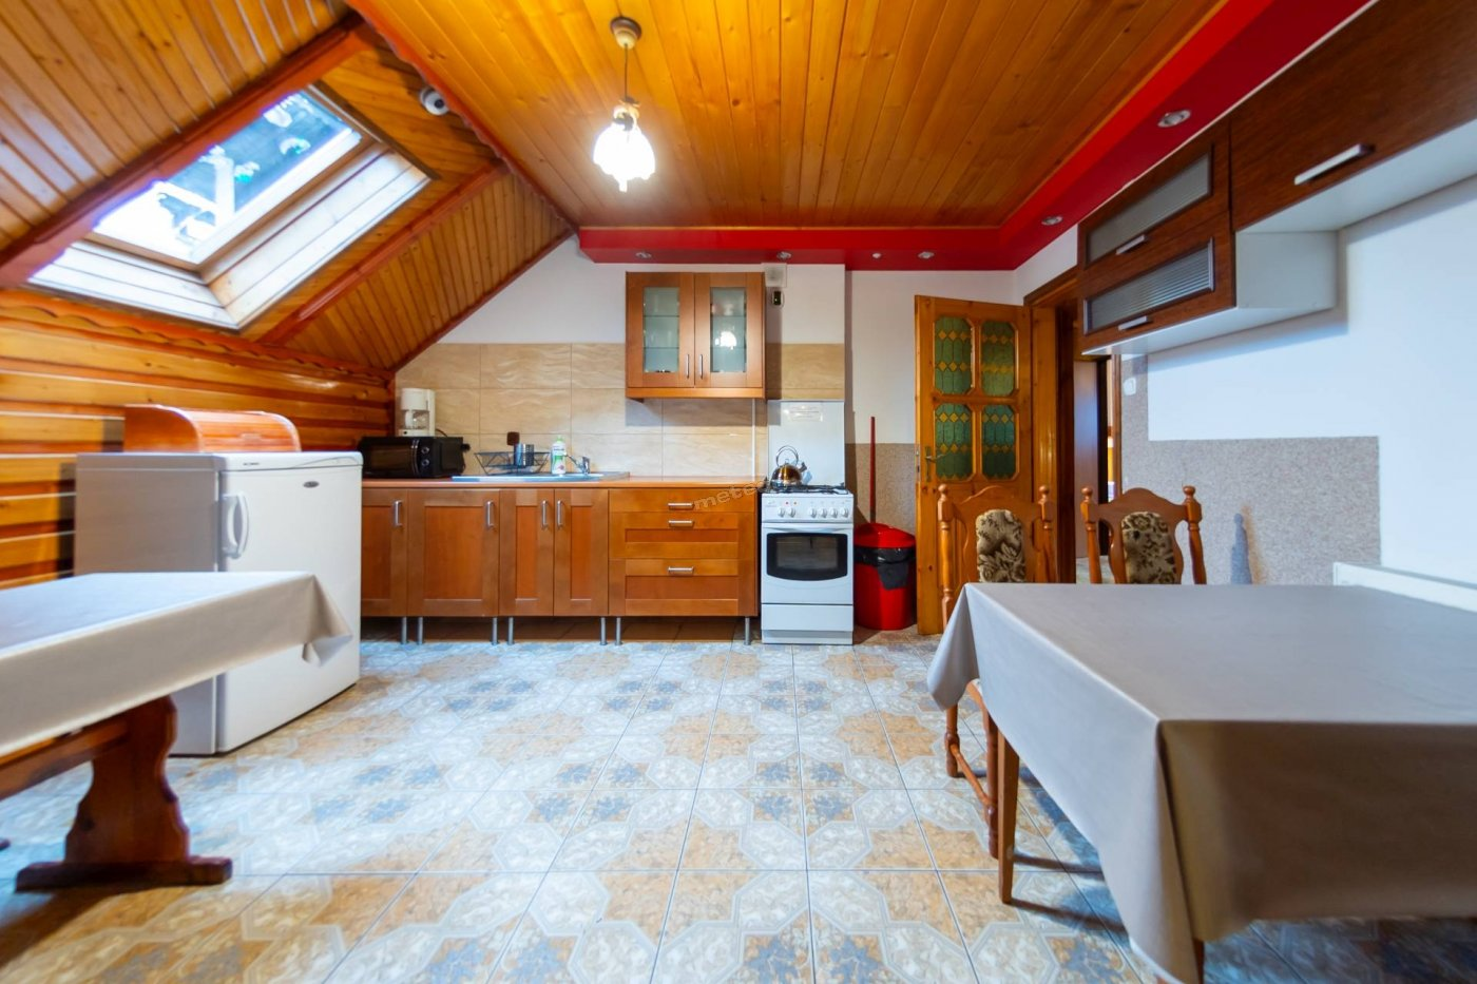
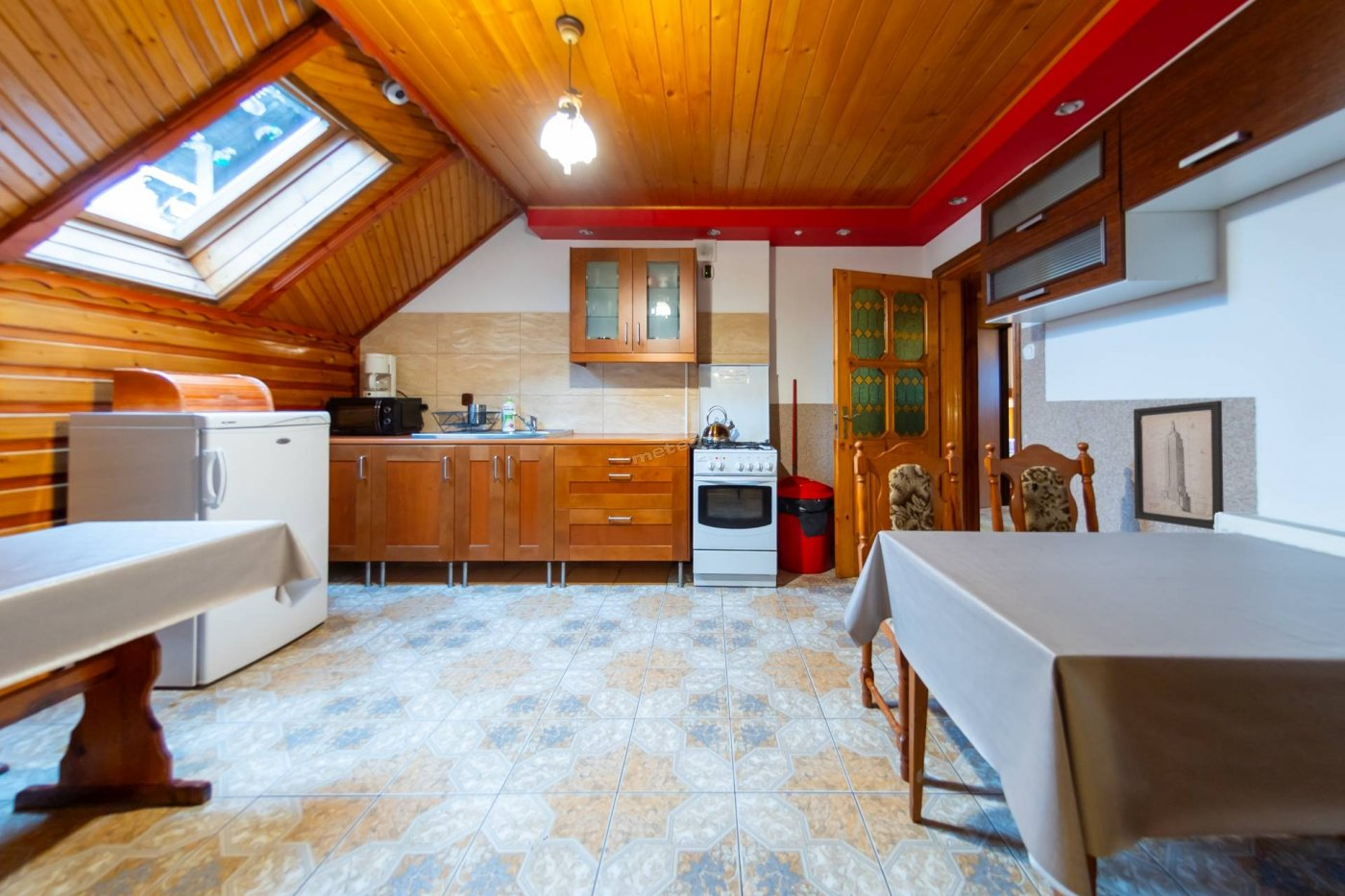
+ wall art [1133,400,1225,531]
